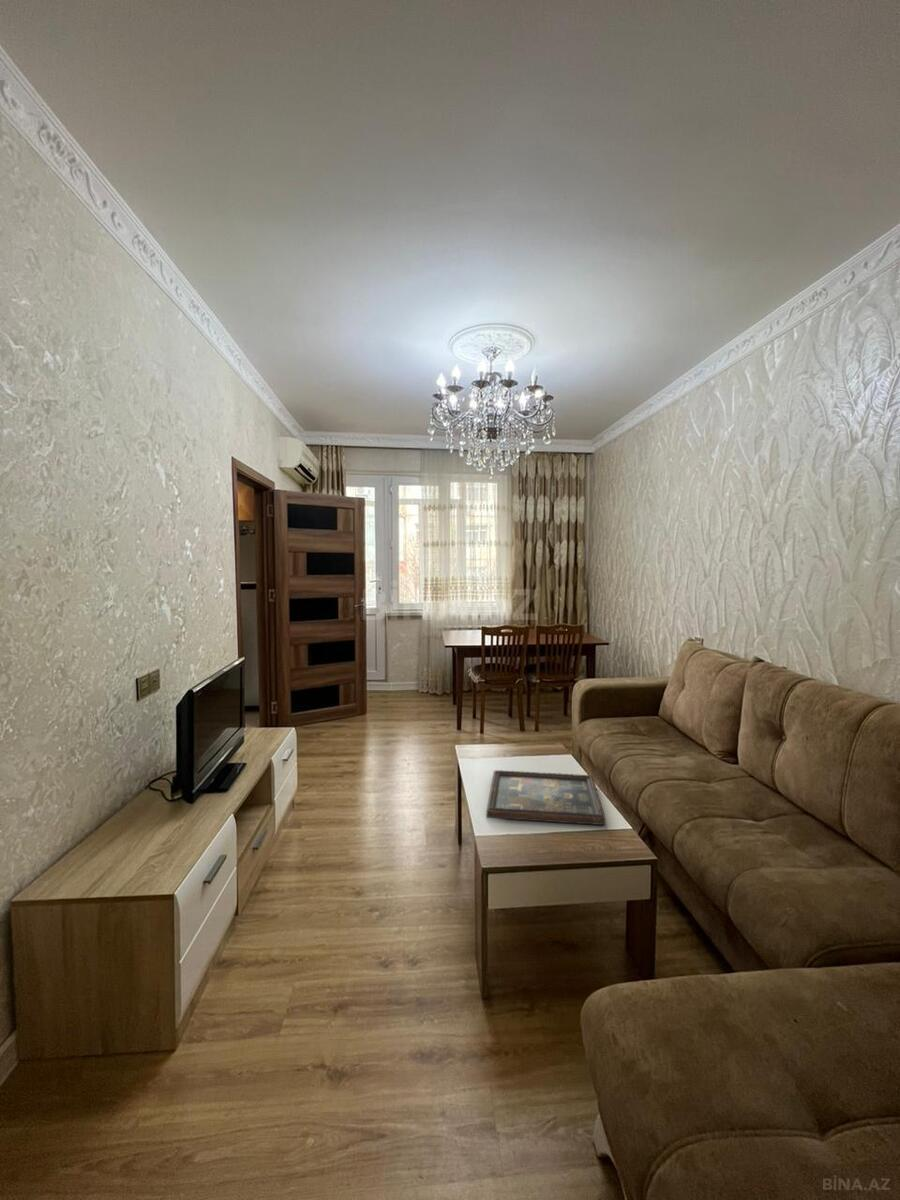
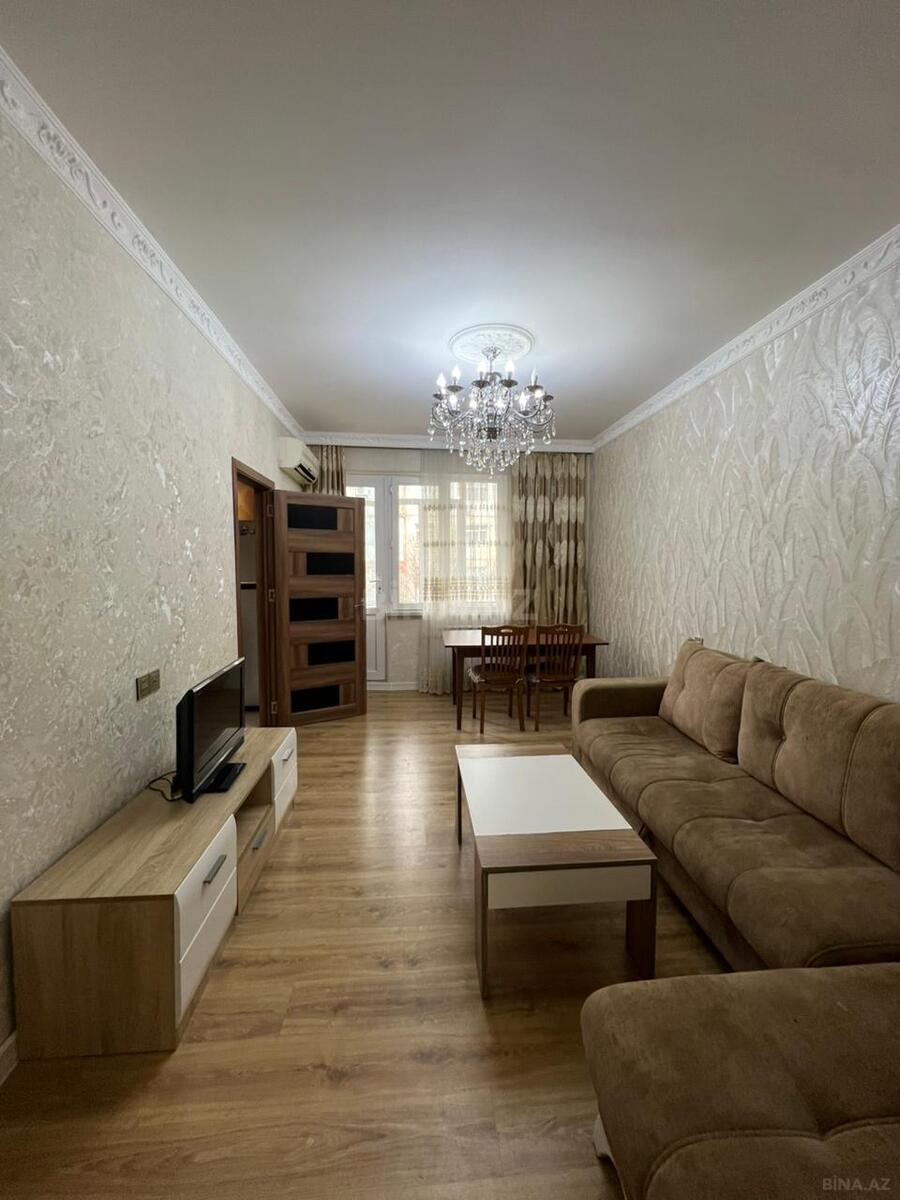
- decorative tray [485,769,606,826]
